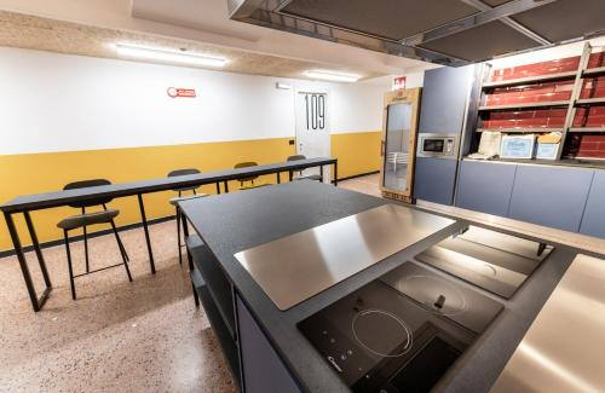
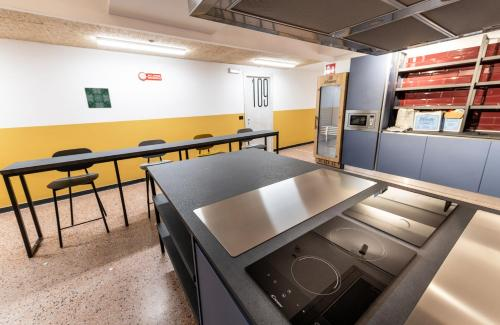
+ wall art [84,87,113,109]
